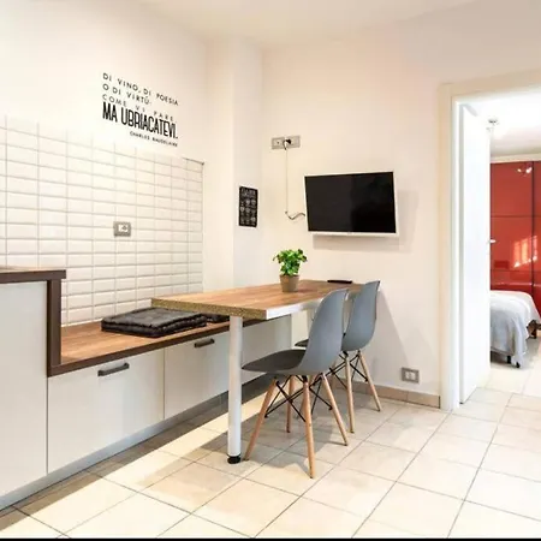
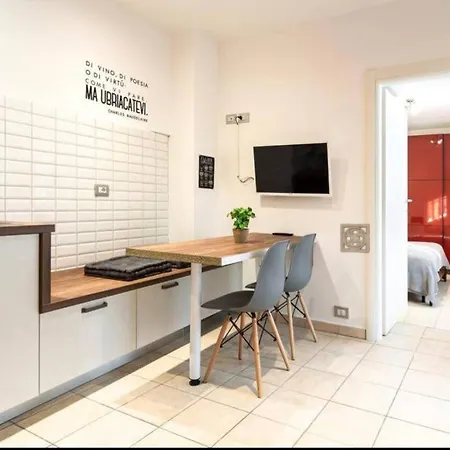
+ wall ornament [339,223,371,254]
